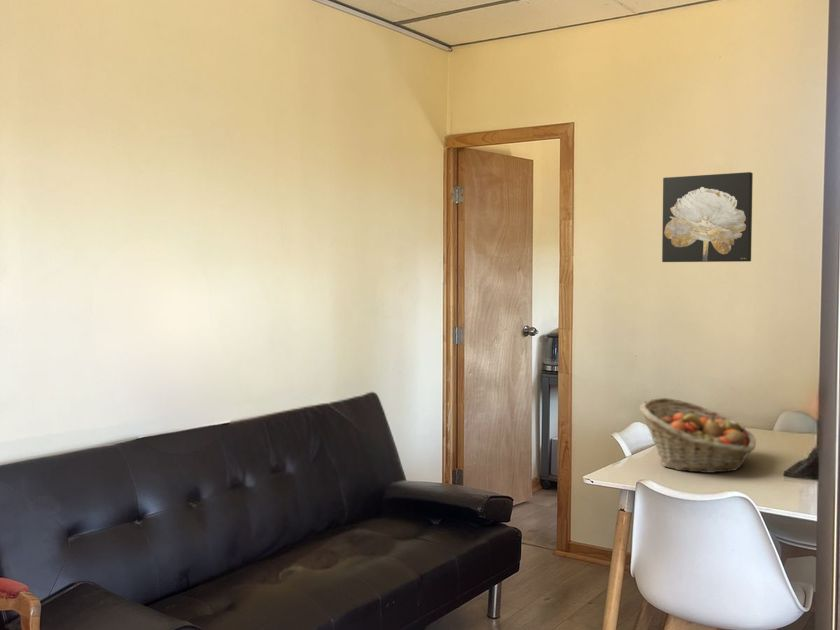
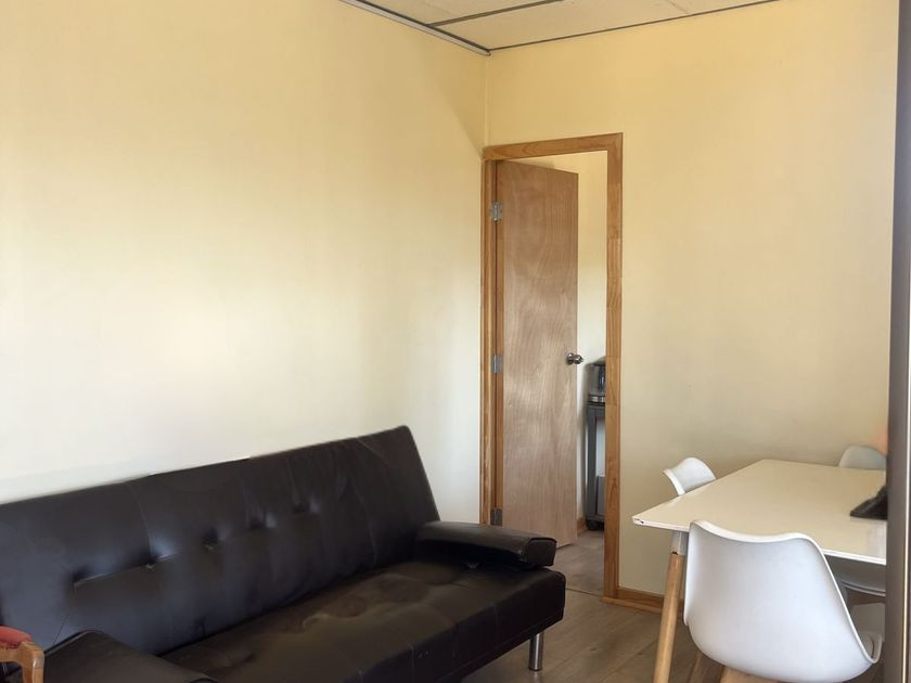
- fruit basket [639,397,757,474]
- wall art [661,171,754,263]
